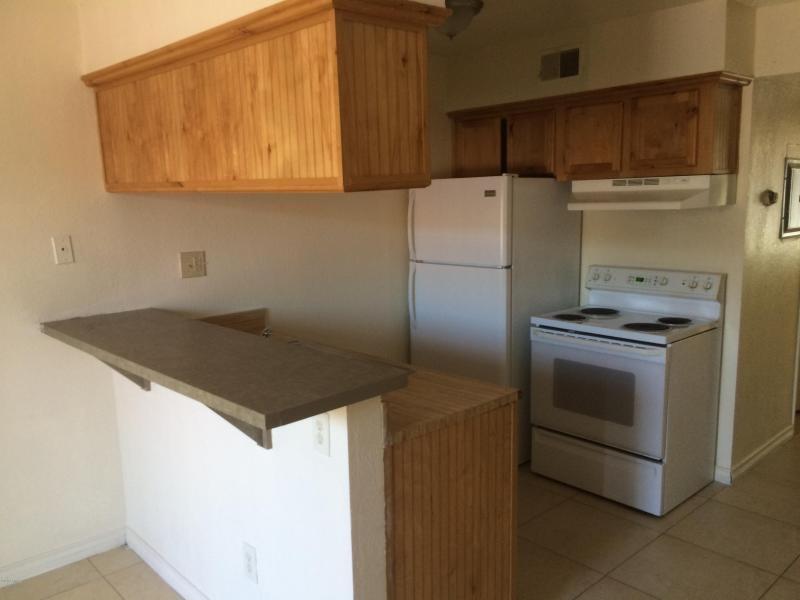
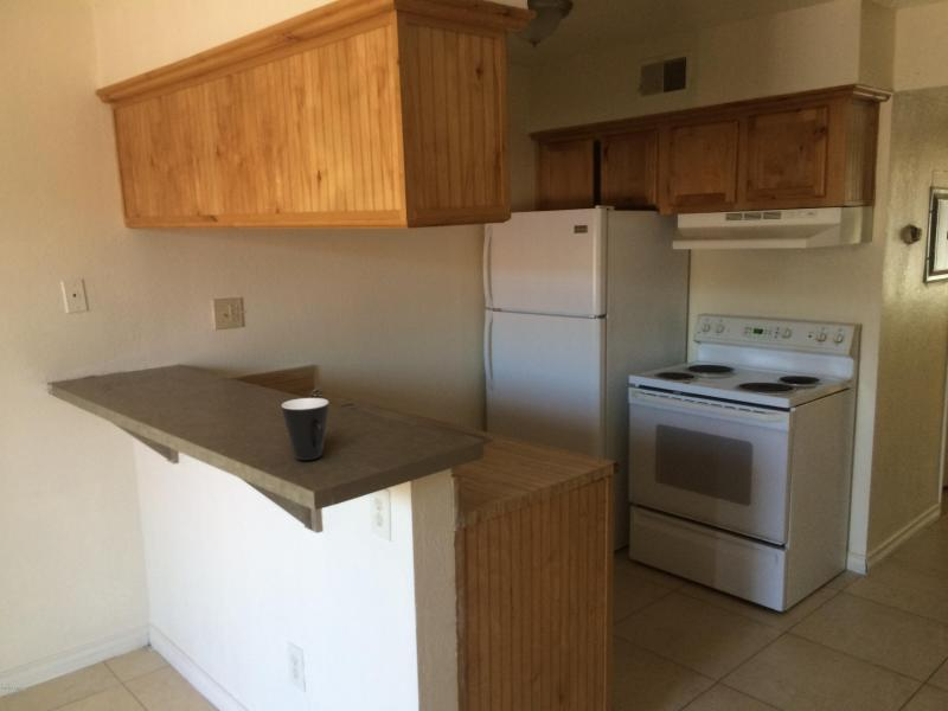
+ mug [281,397,329,461]
